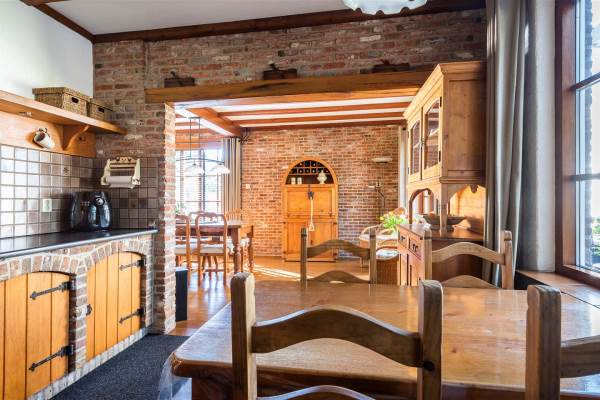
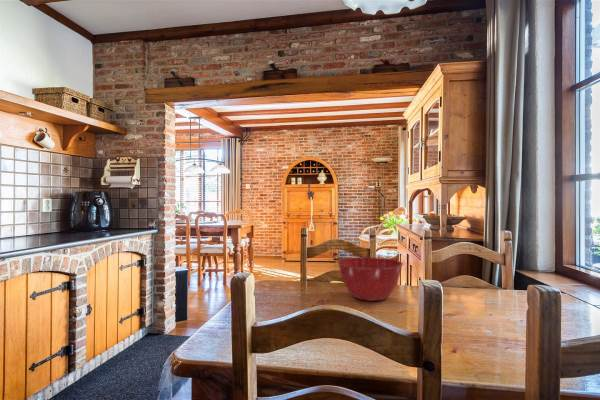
+ mixing bowl [336,256,404,302]
